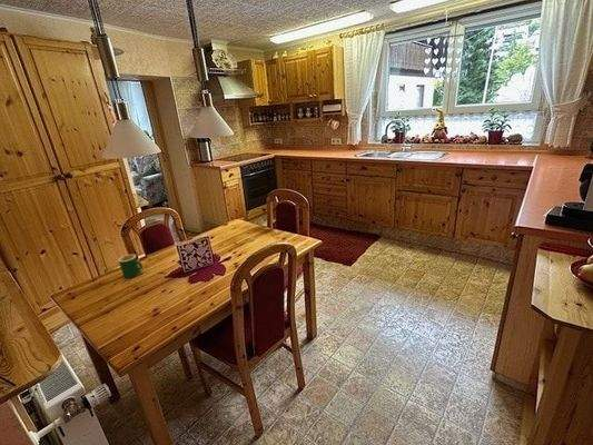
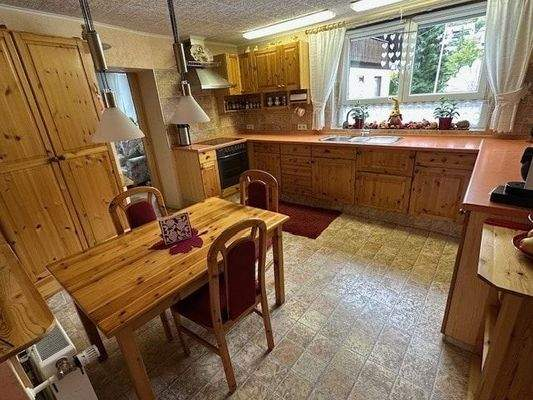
- mug [117,254,144,279]
